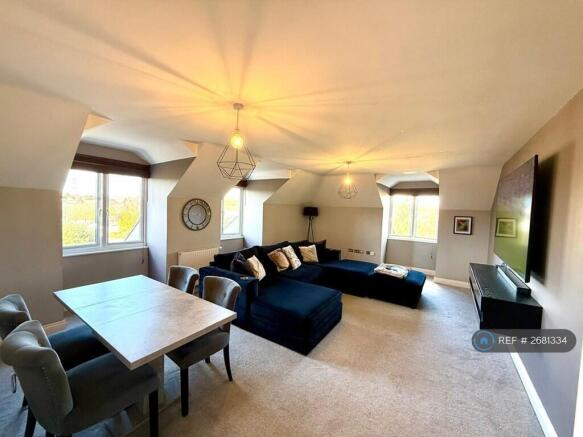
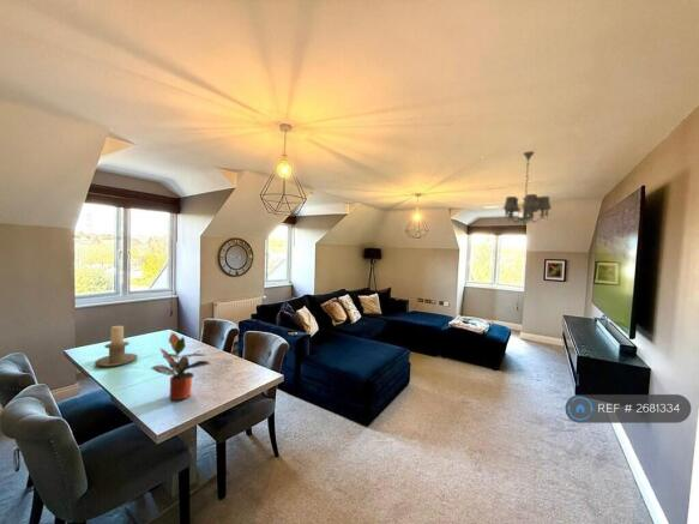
+ chandelier [502,150,553,224]
+ potted plant [150,331,211,402]
+ candle holder [94,325,139,368]
